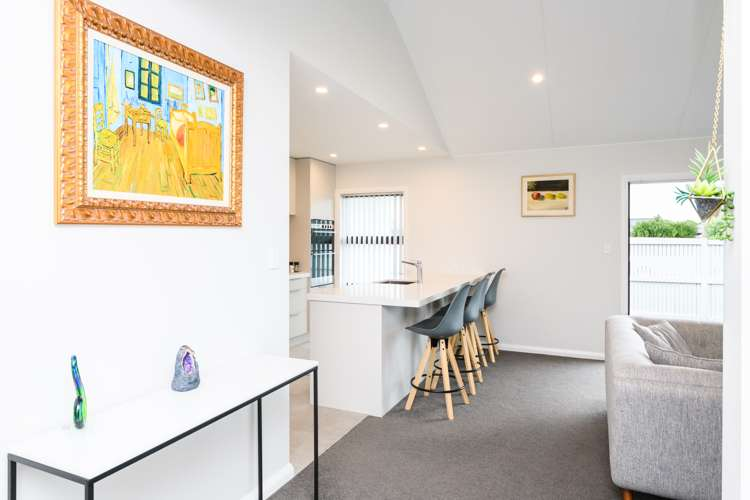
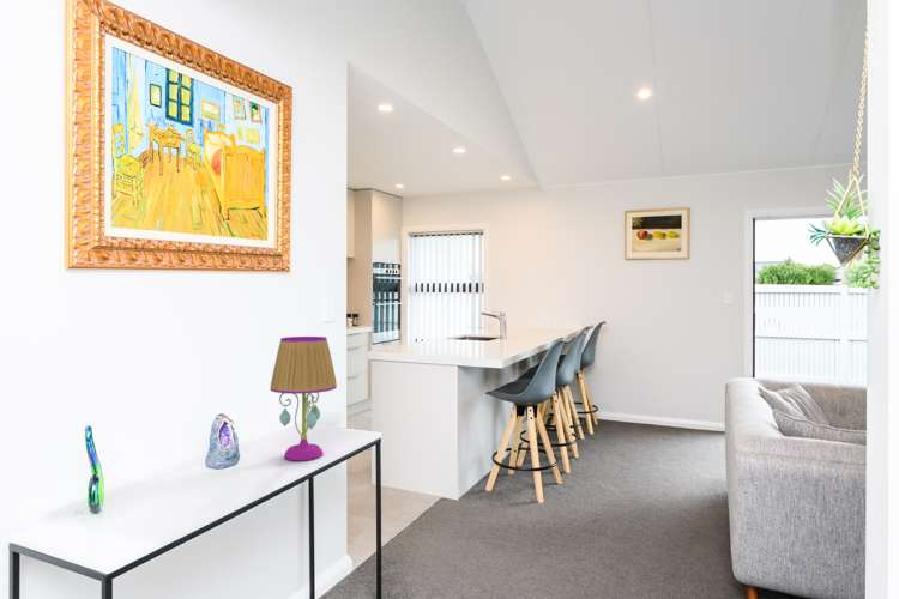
+ table lamp [270,335,338,461]
